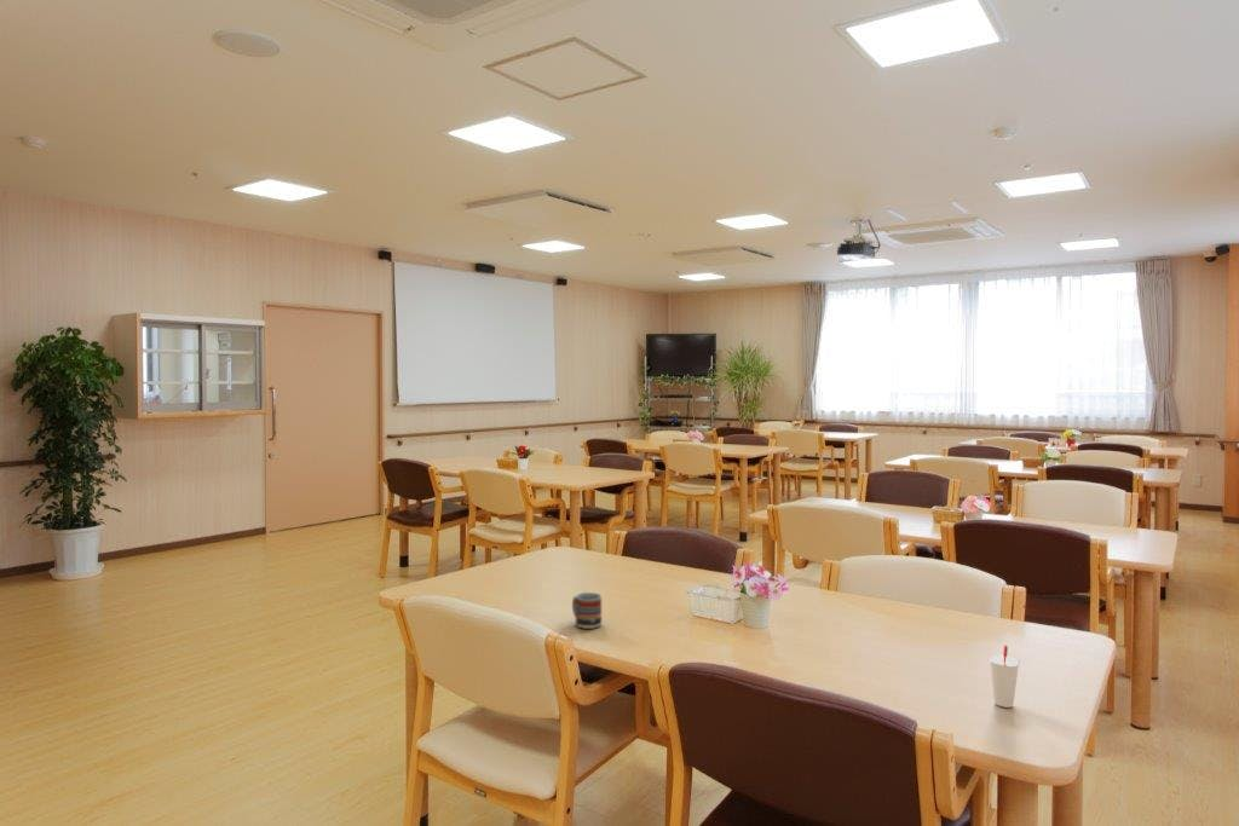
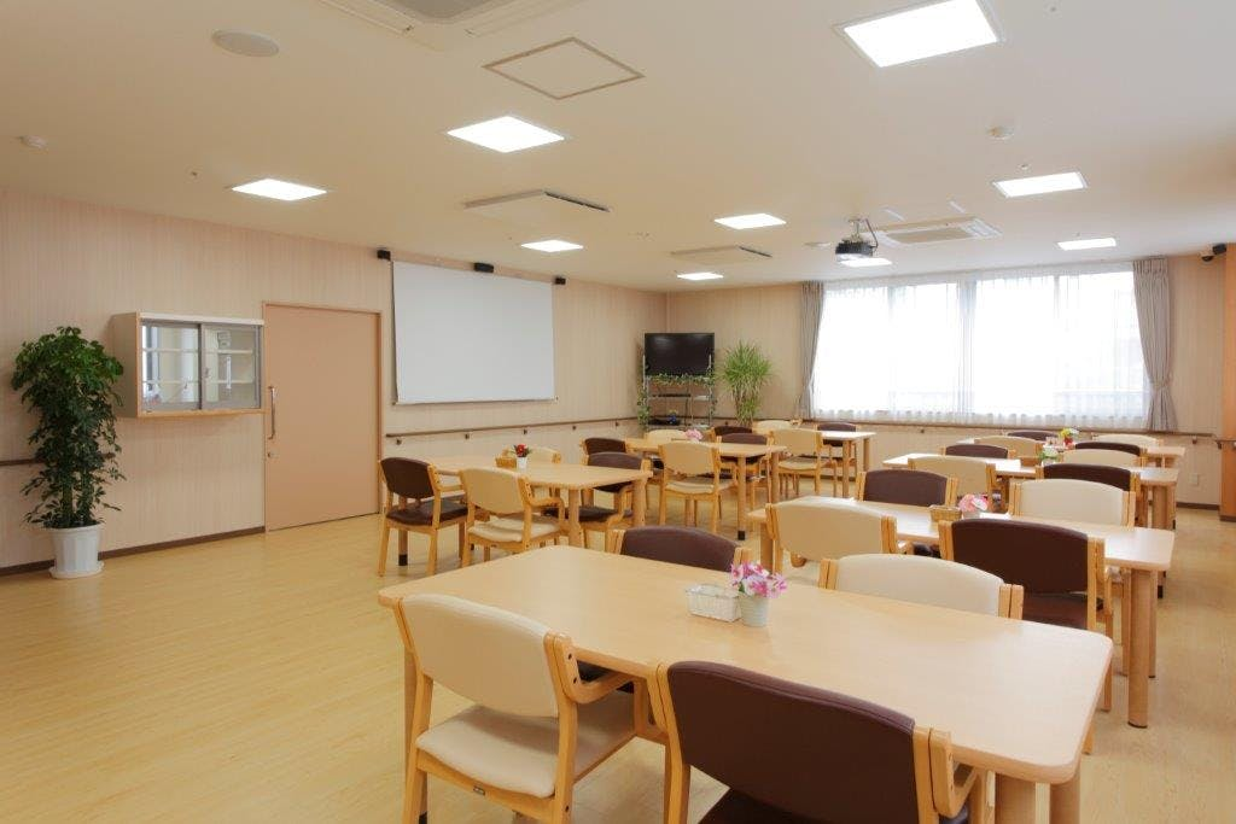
- cup [571,591,603,630]
- cup [989,645,1020,709]
